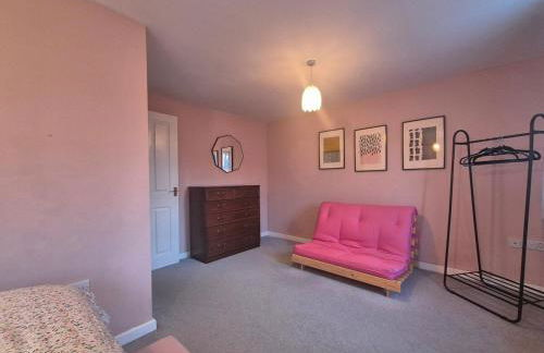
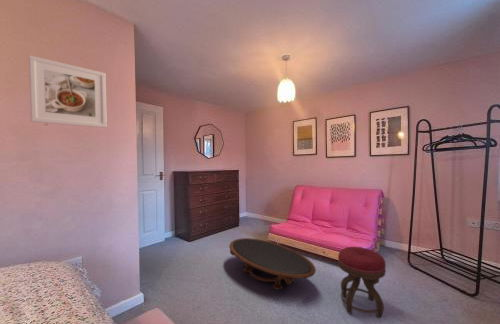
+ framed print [28,54,108,128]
+ stool [337,246,387,319]
+ coffee table [228,237,317,290]
